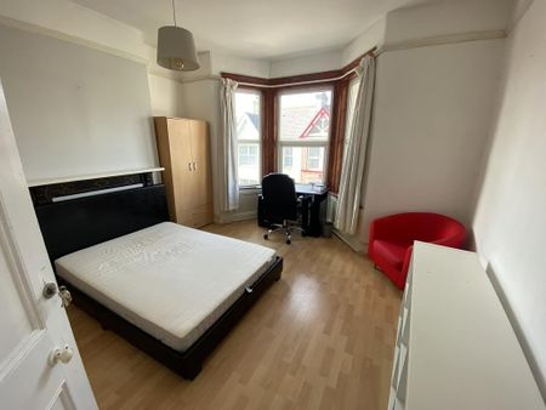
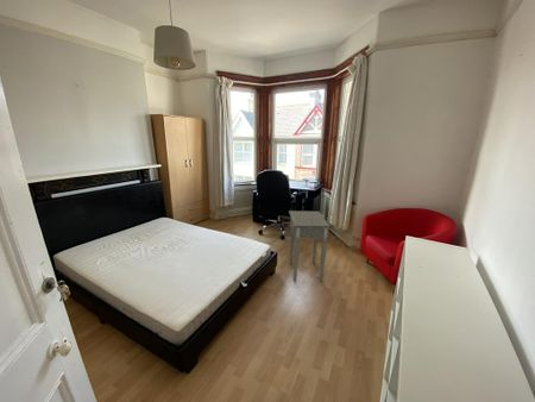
+ side table [288,209,331,283]
